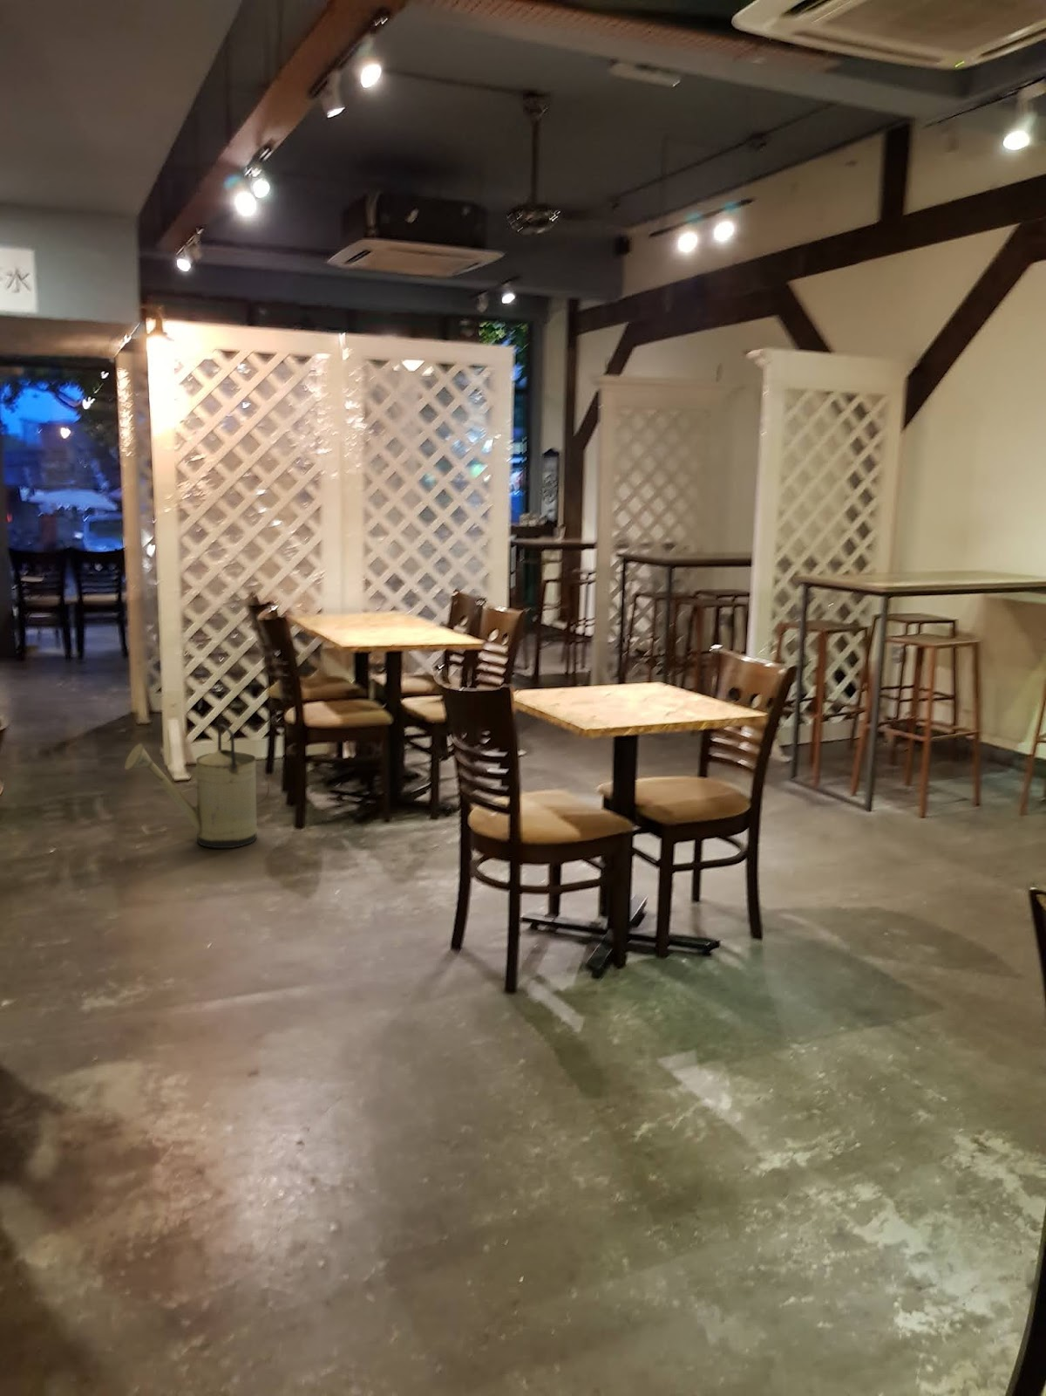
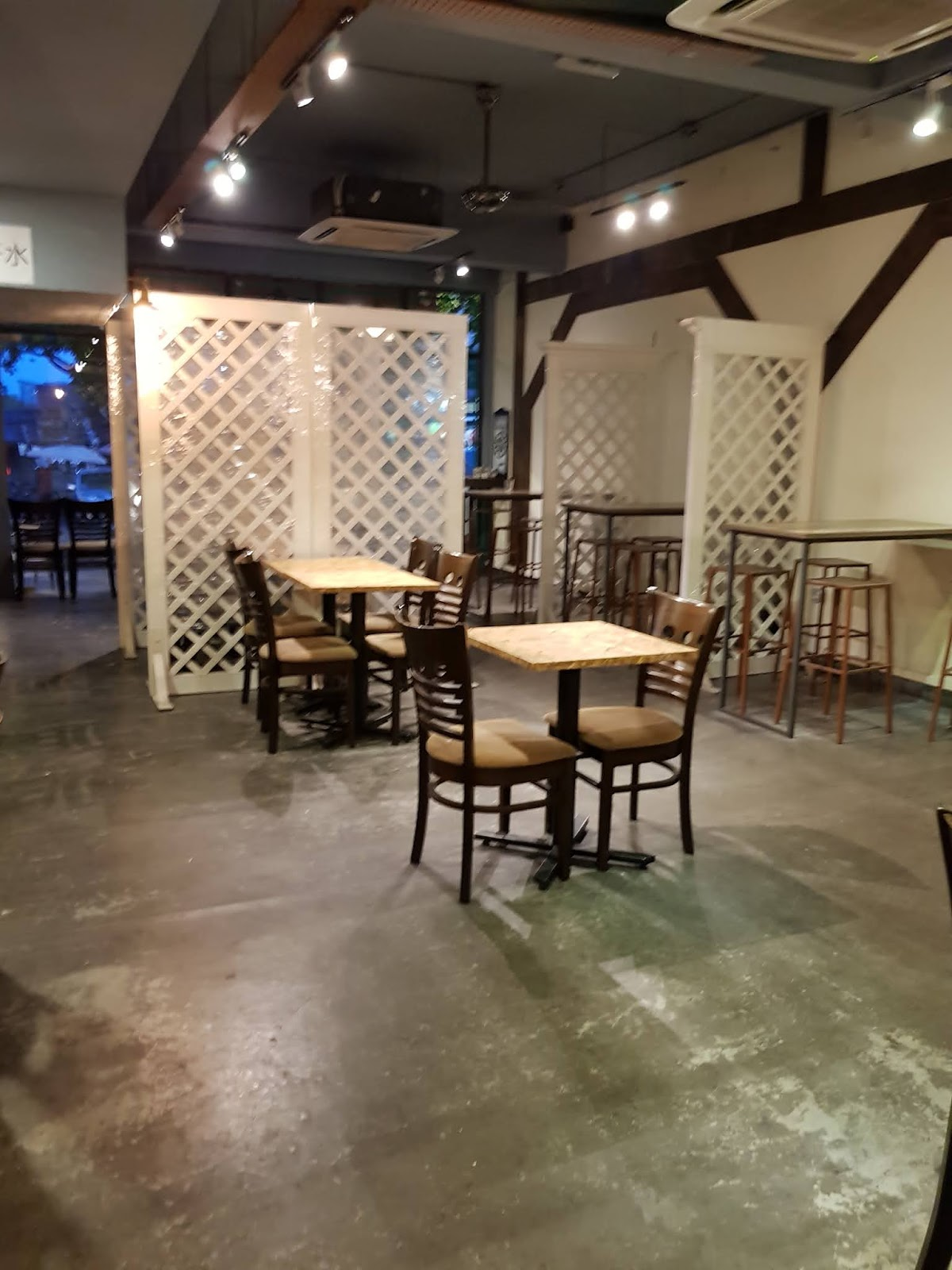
- watering can [124,723,270,849]
